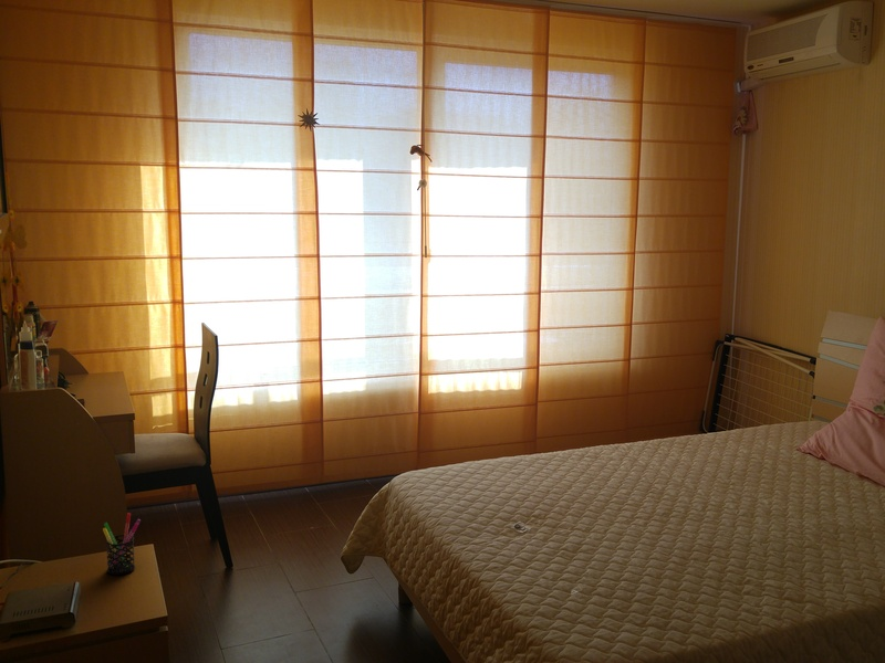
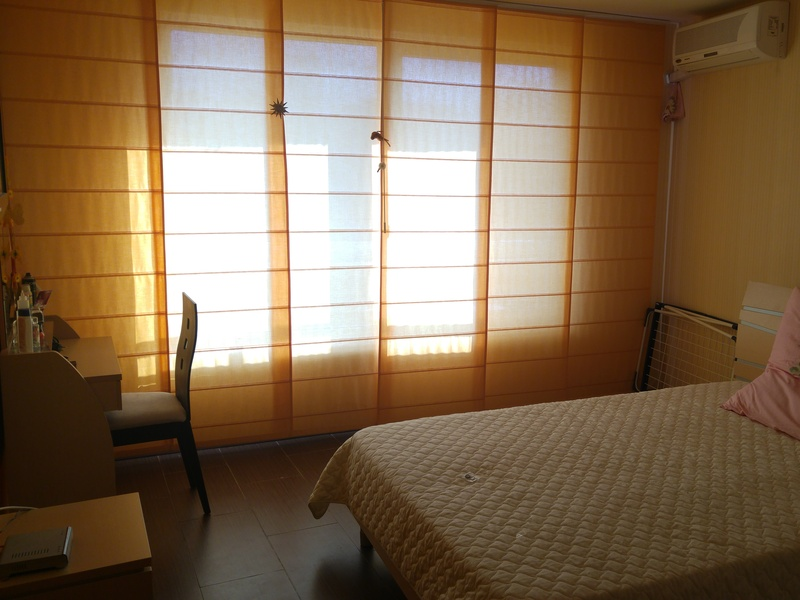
- pen holder [102,512,142,576]
